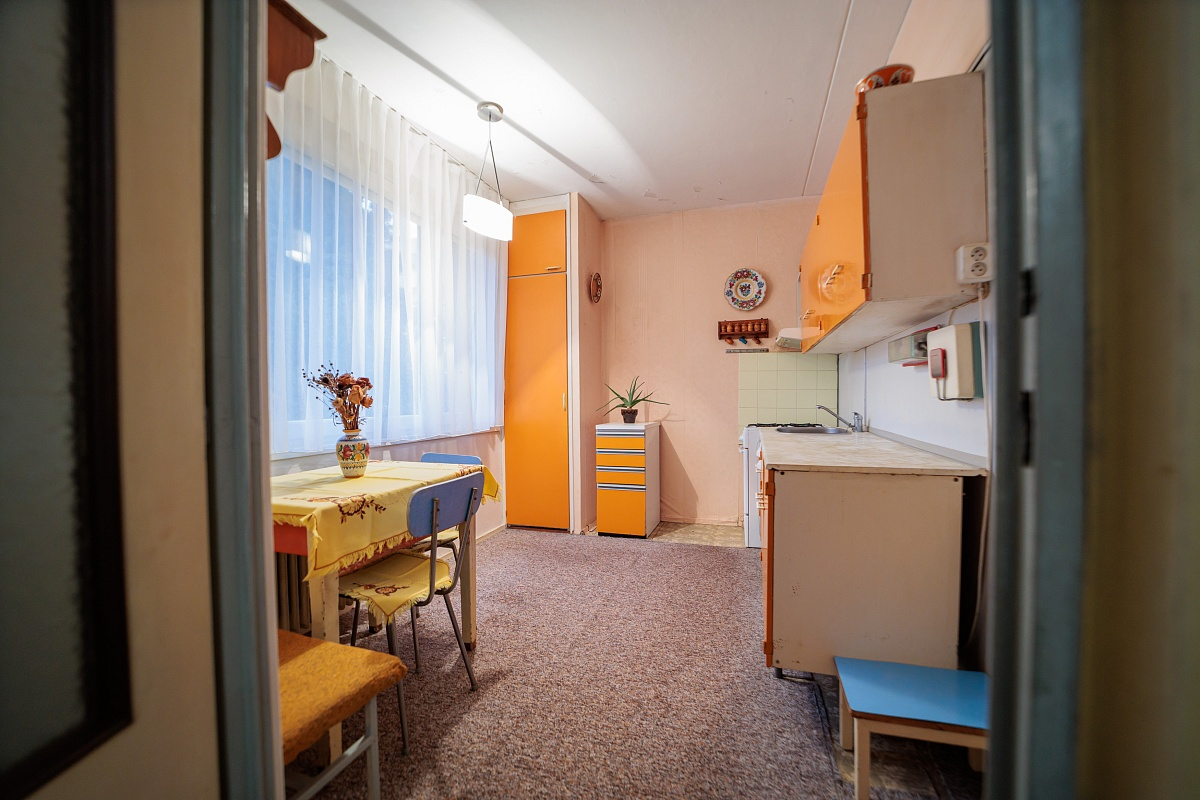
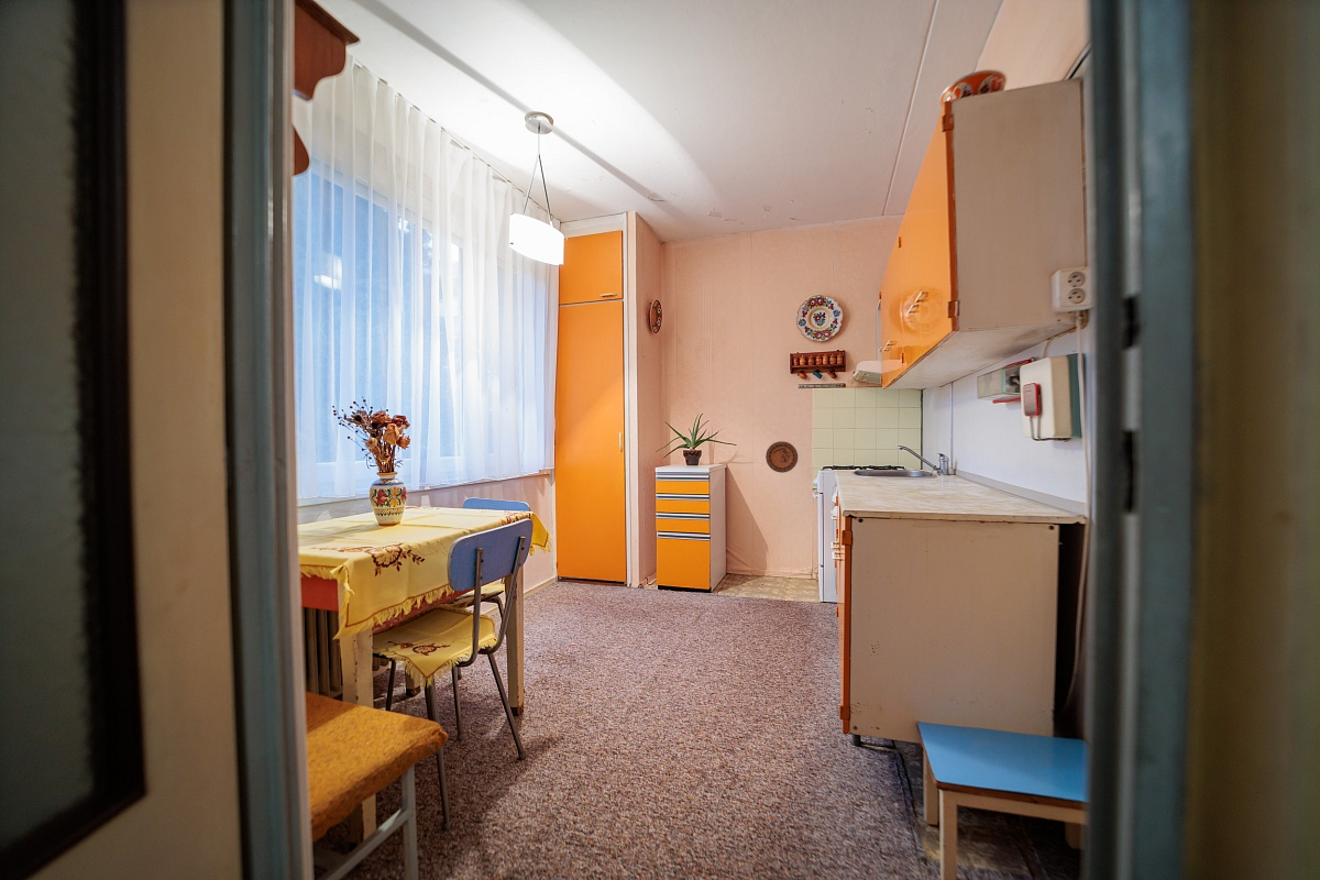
+ decorative plate [765,440,799,474]
